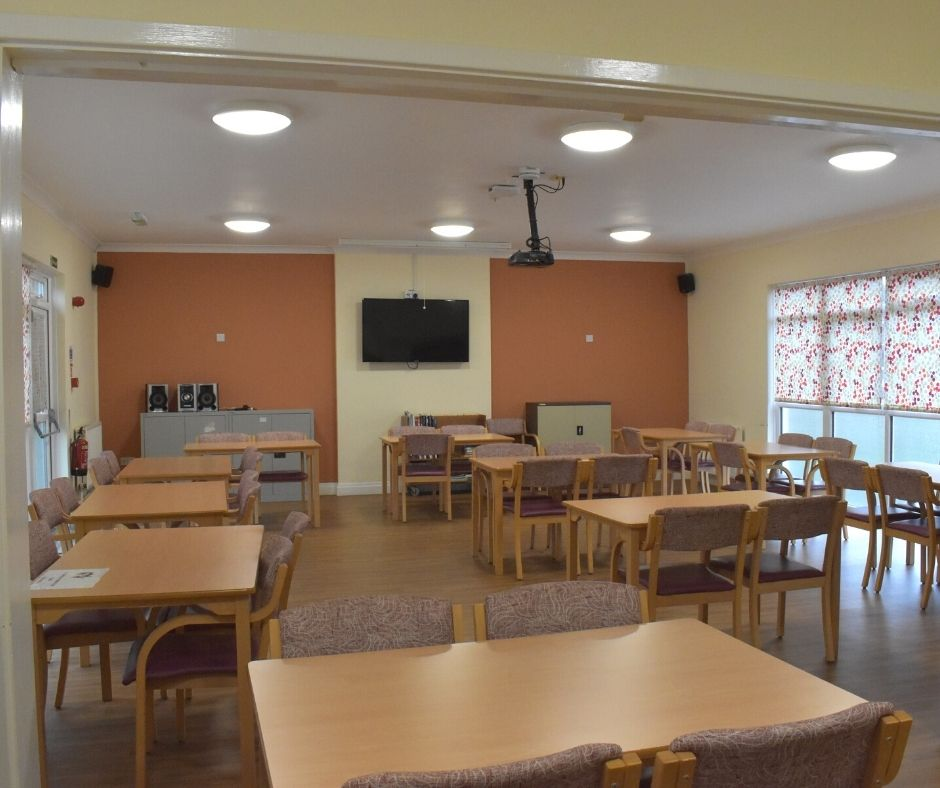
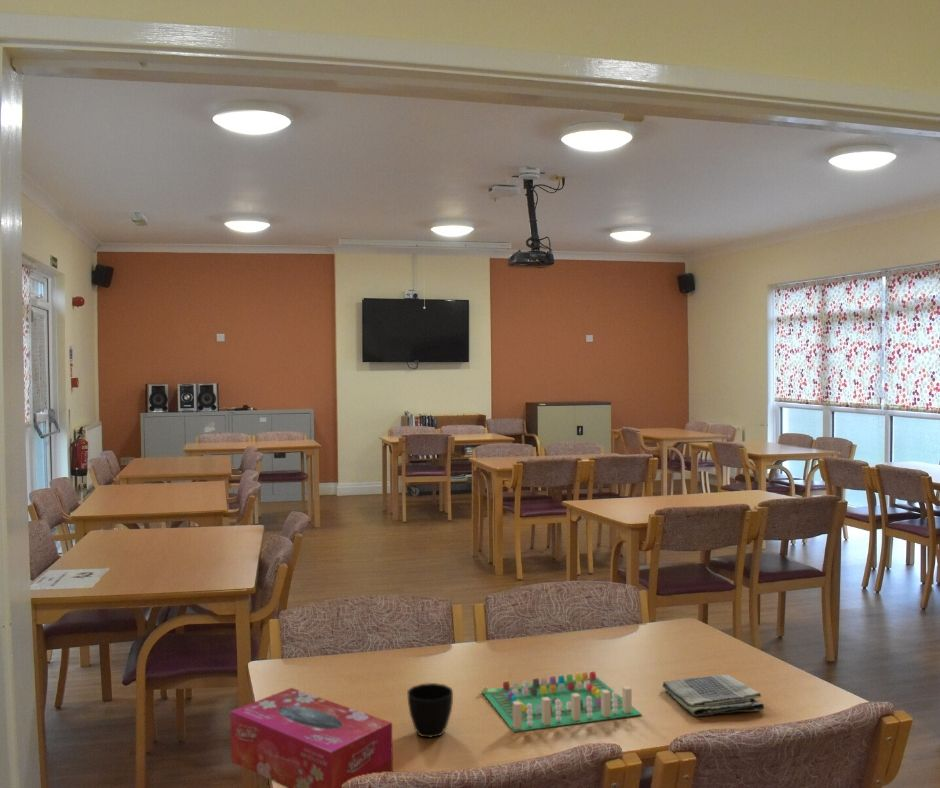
+ cup [406,682,454,739]
+ board game [481,671,643,733]
+ tissue box [229,687,394,788]
+ dish towel [662,674,766,717]
